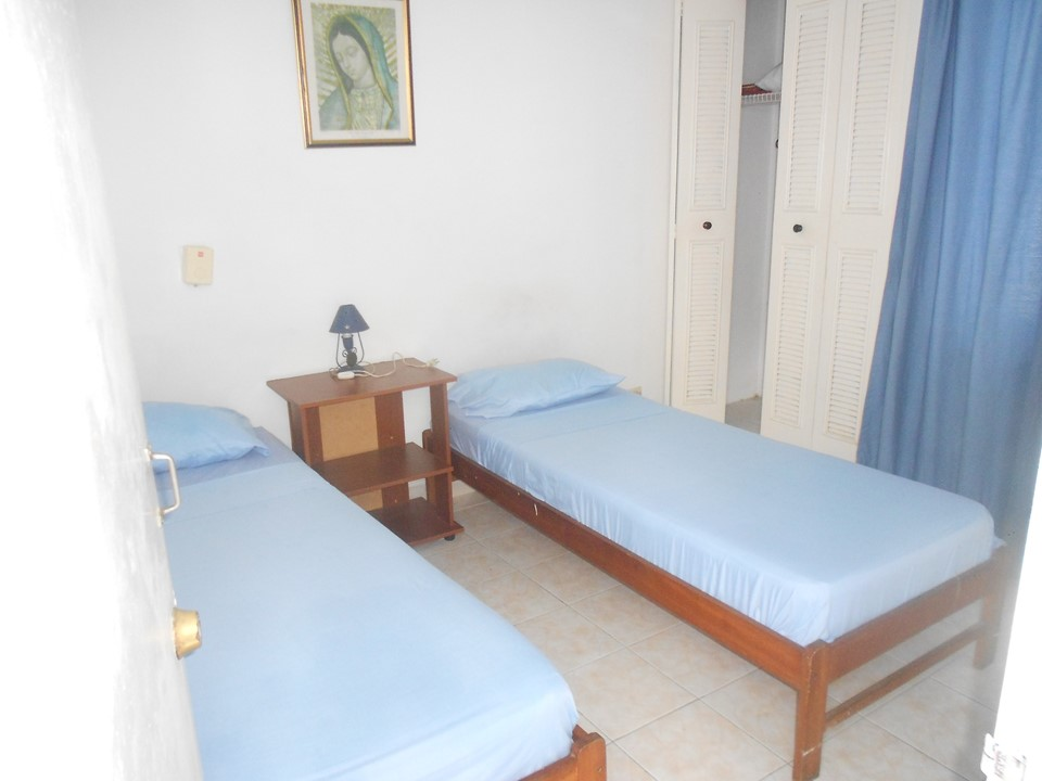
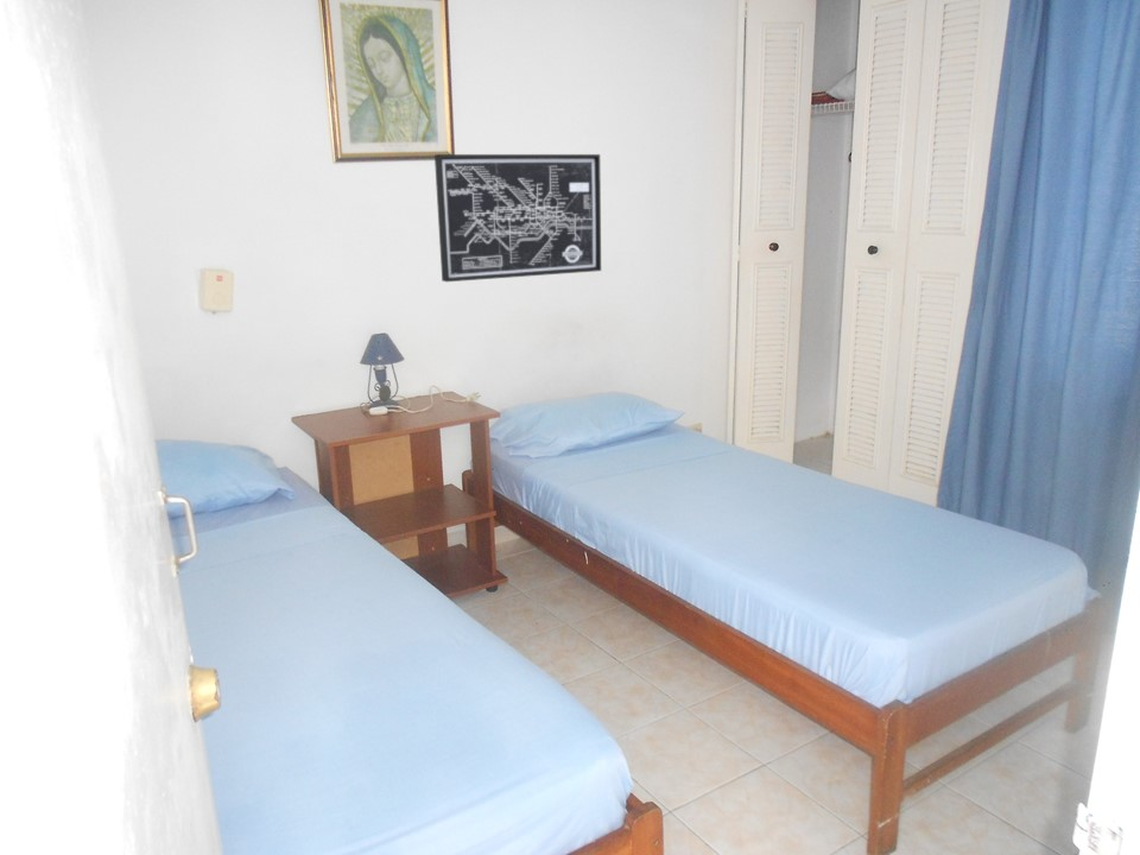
+ wall art [433,153,602,283]
